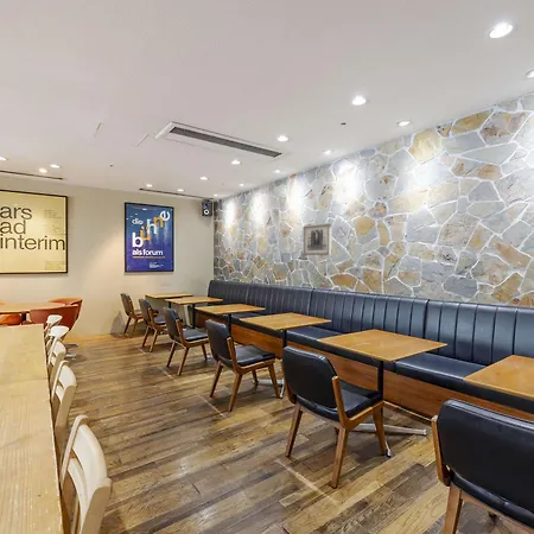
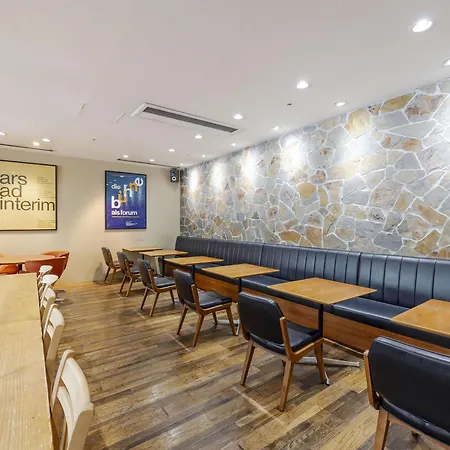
- wall art [303,222,332,256]
